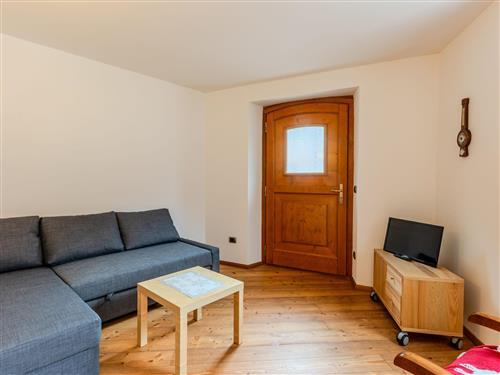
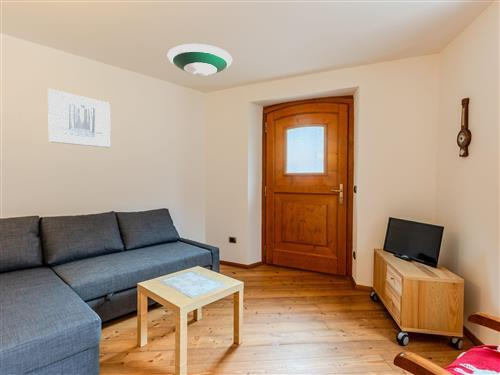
+ wall art [47,88,112,149]
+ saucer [167,43,233,78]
